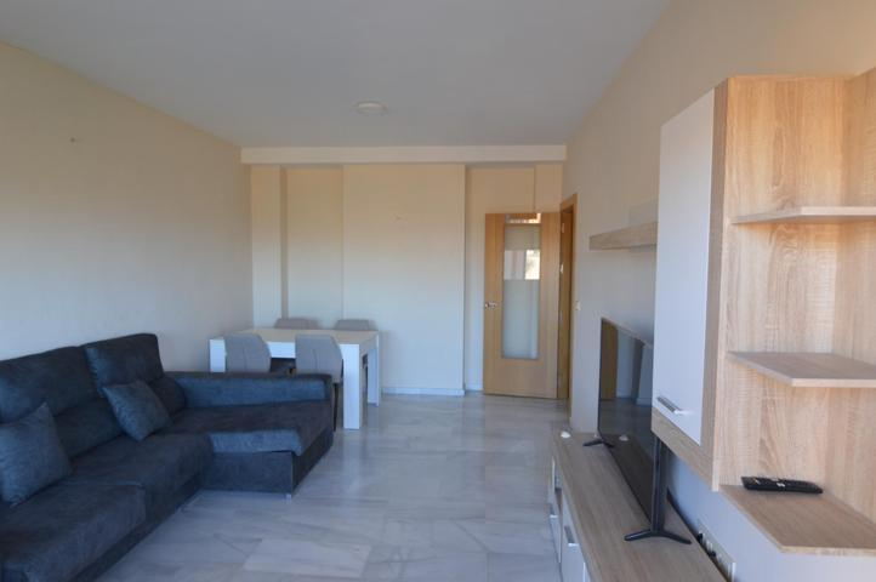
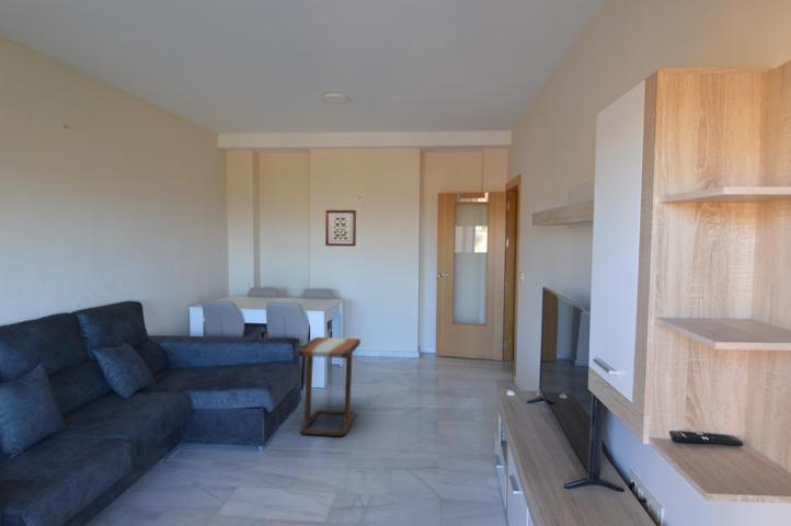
+ side table [296,336,362,437]
+ wall art [324,209,357,248]
